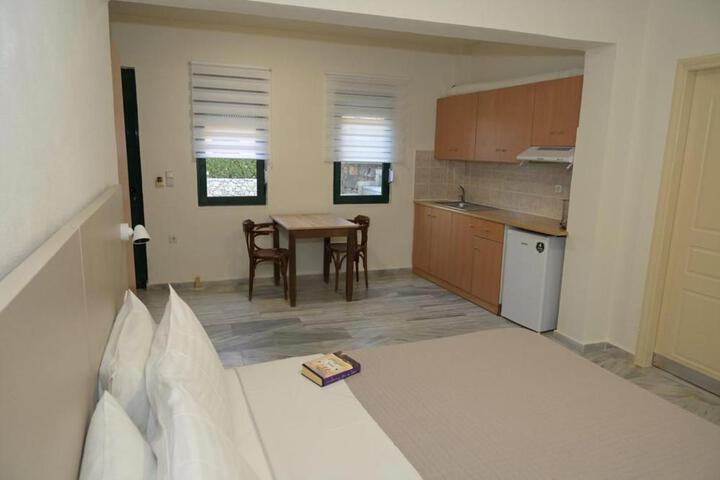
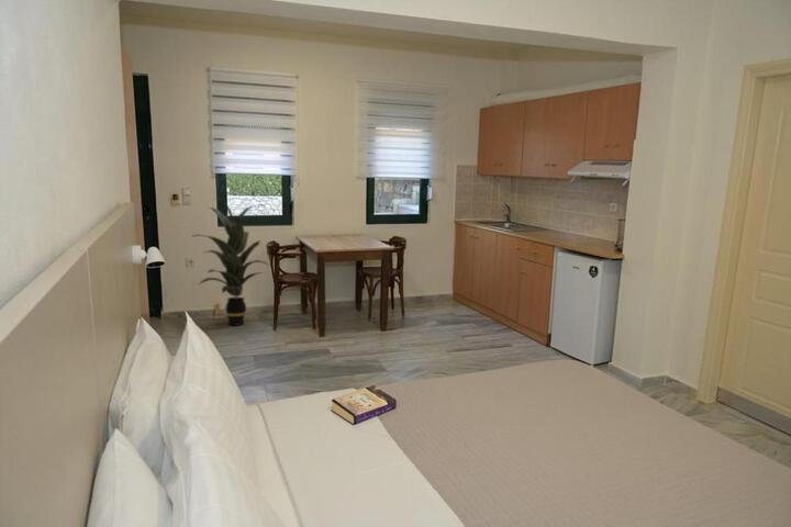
+ indoor plant [190,197,271,326]
